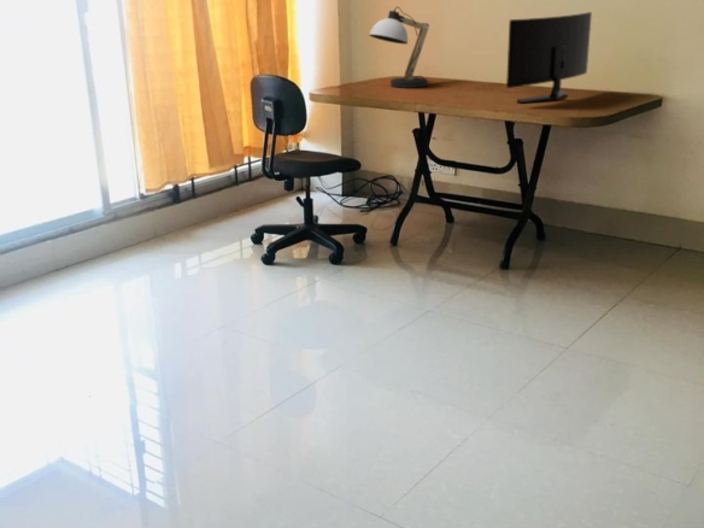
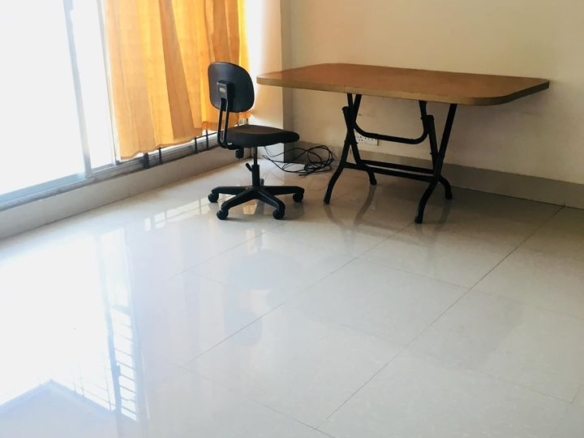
- monitor [505,11,593,105]
- desk lamp [368,6,434,89]
